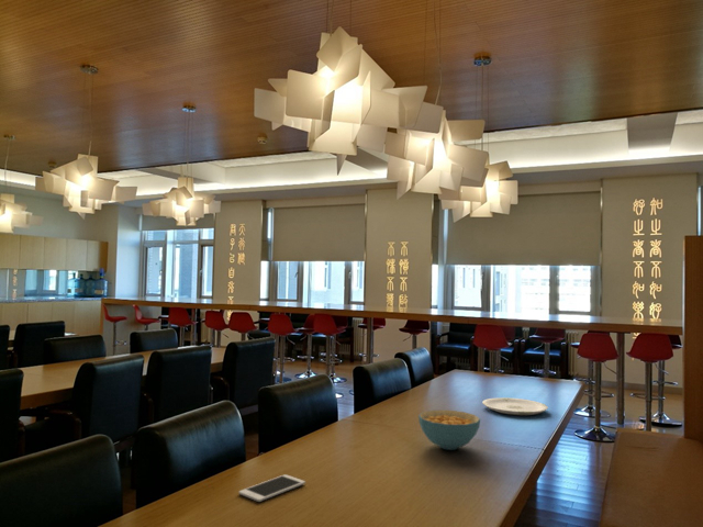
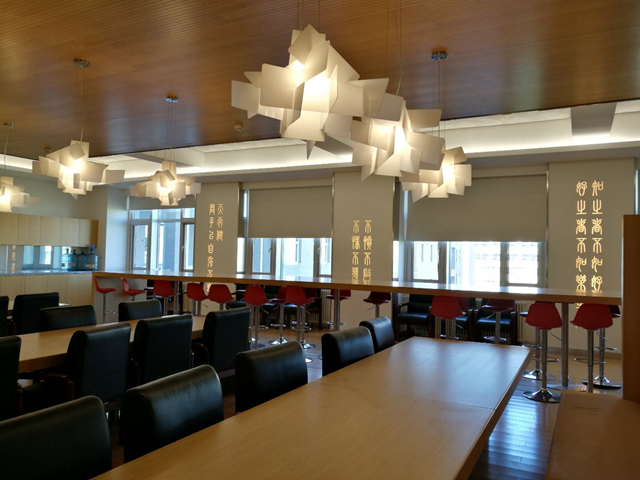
- cell phone [238,473,306,503]
- plate [481,396,549,416]
- cereal bowl [417,410,481,451]
